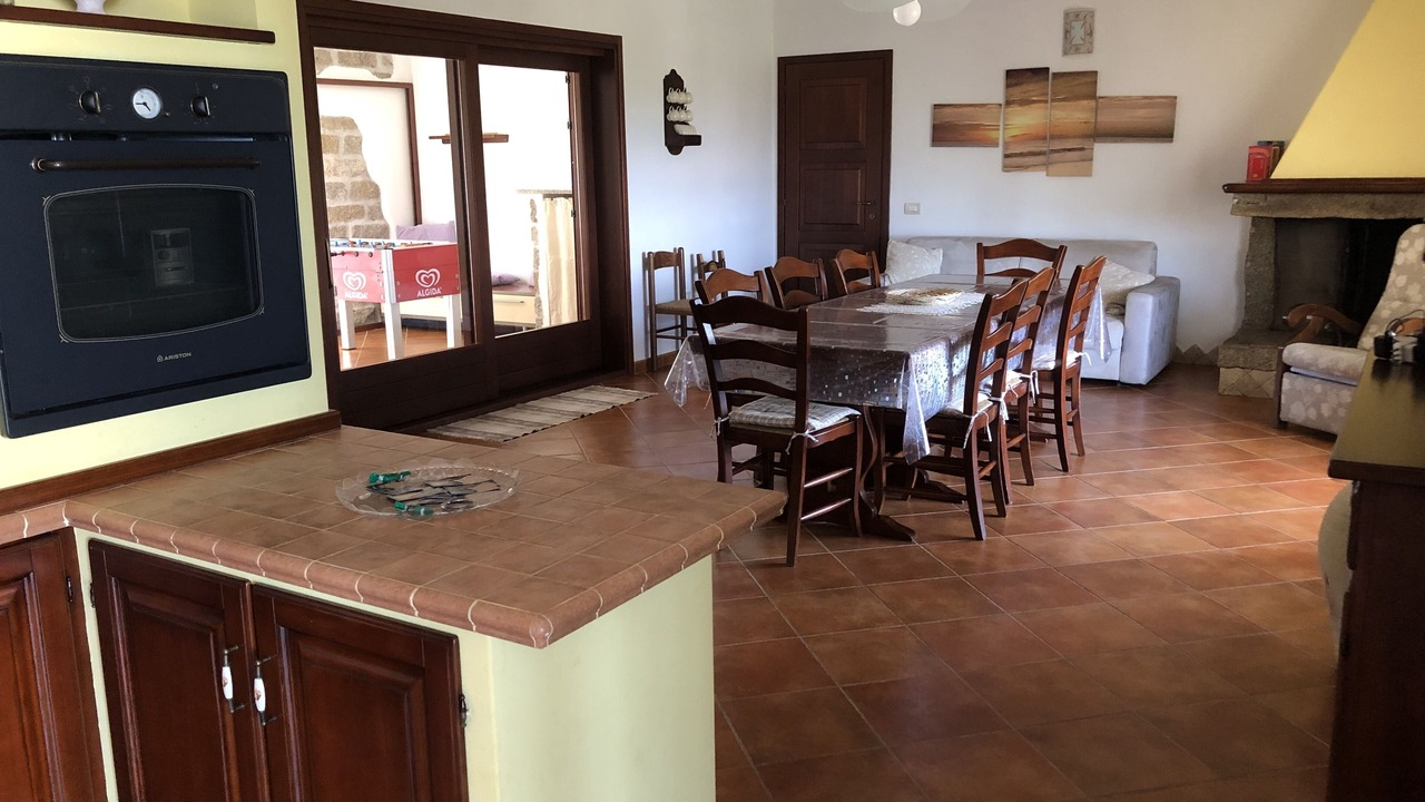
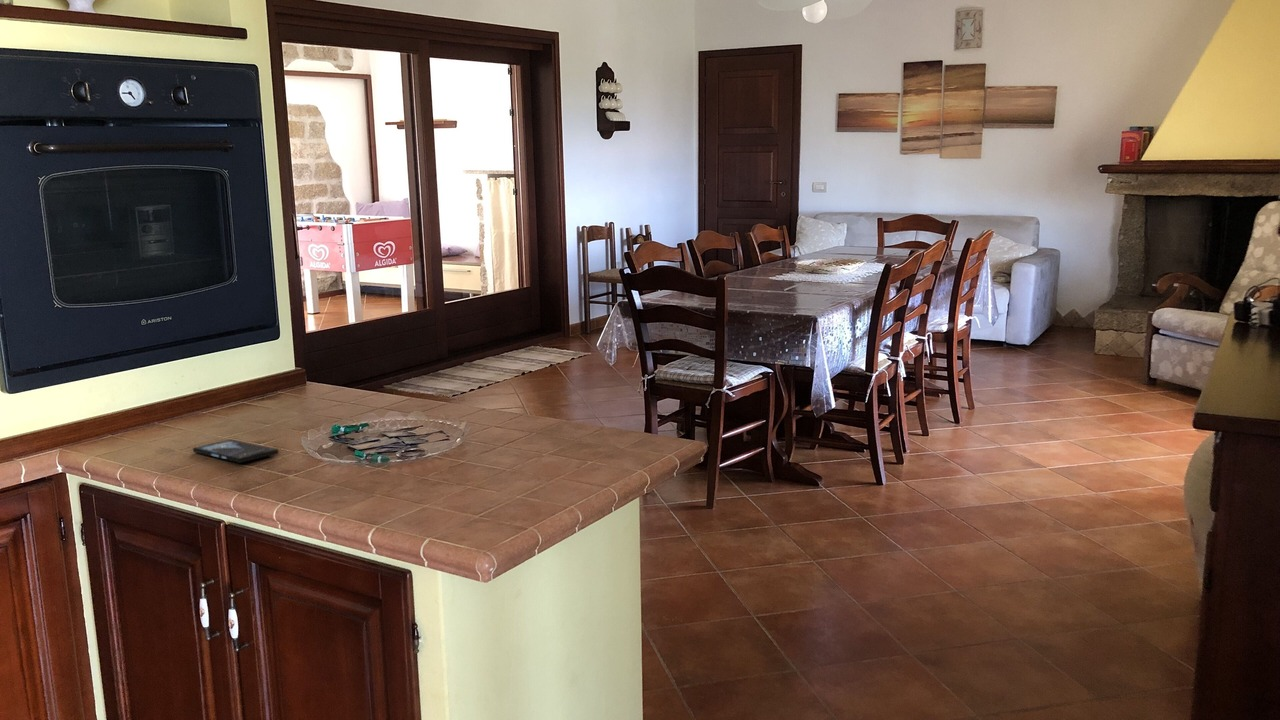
+ smartphone [192,438,280,464]
